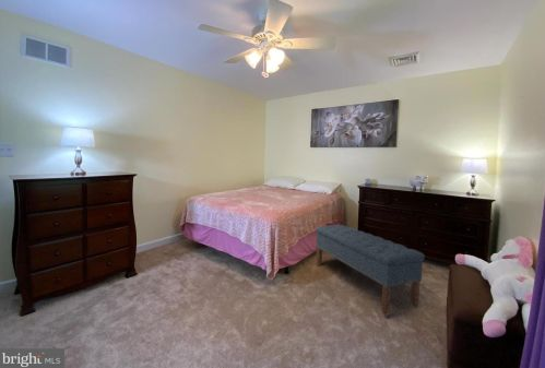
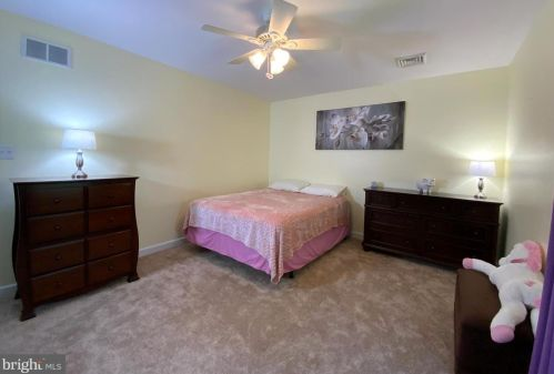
- bench [315,224,426,317]
